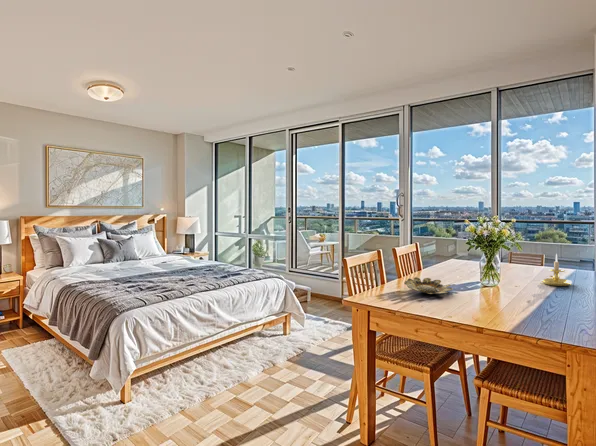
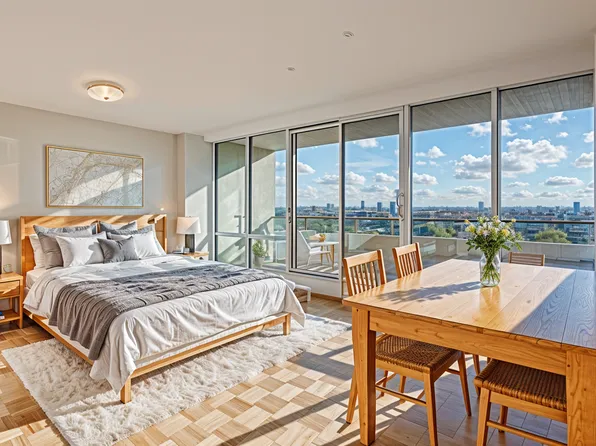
- bowl [403,276,454,295]
- candle holder [540,253,573,287]
